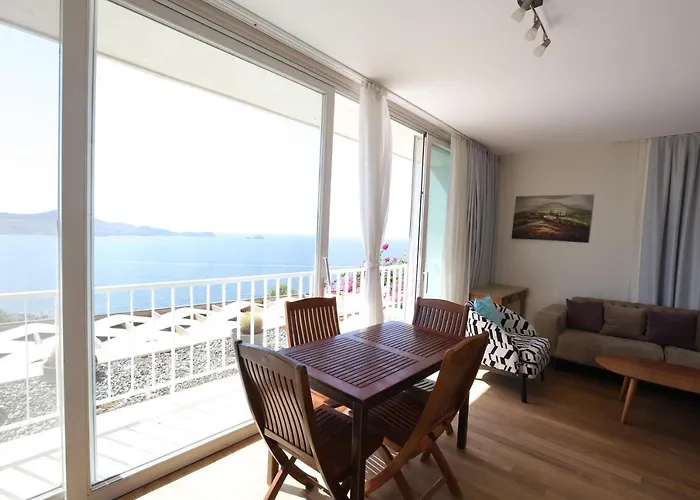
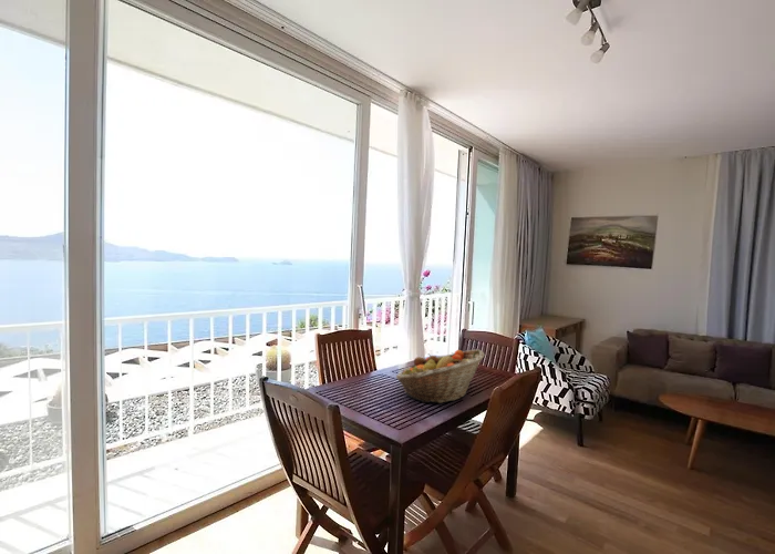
+ fruit basket [395,349,485,404]
